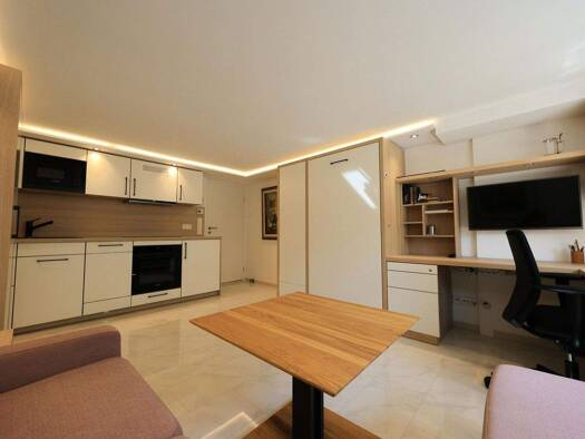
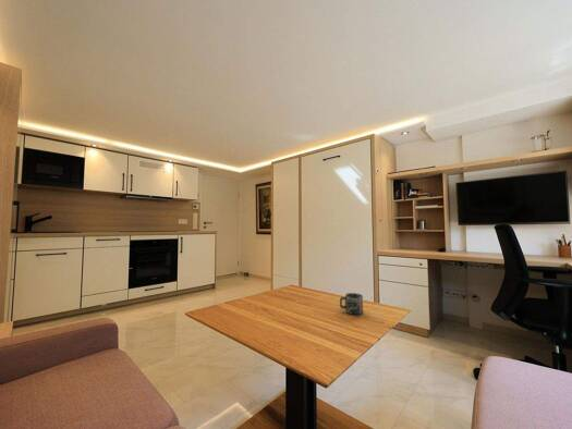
+ cup [339,292,364,316]
